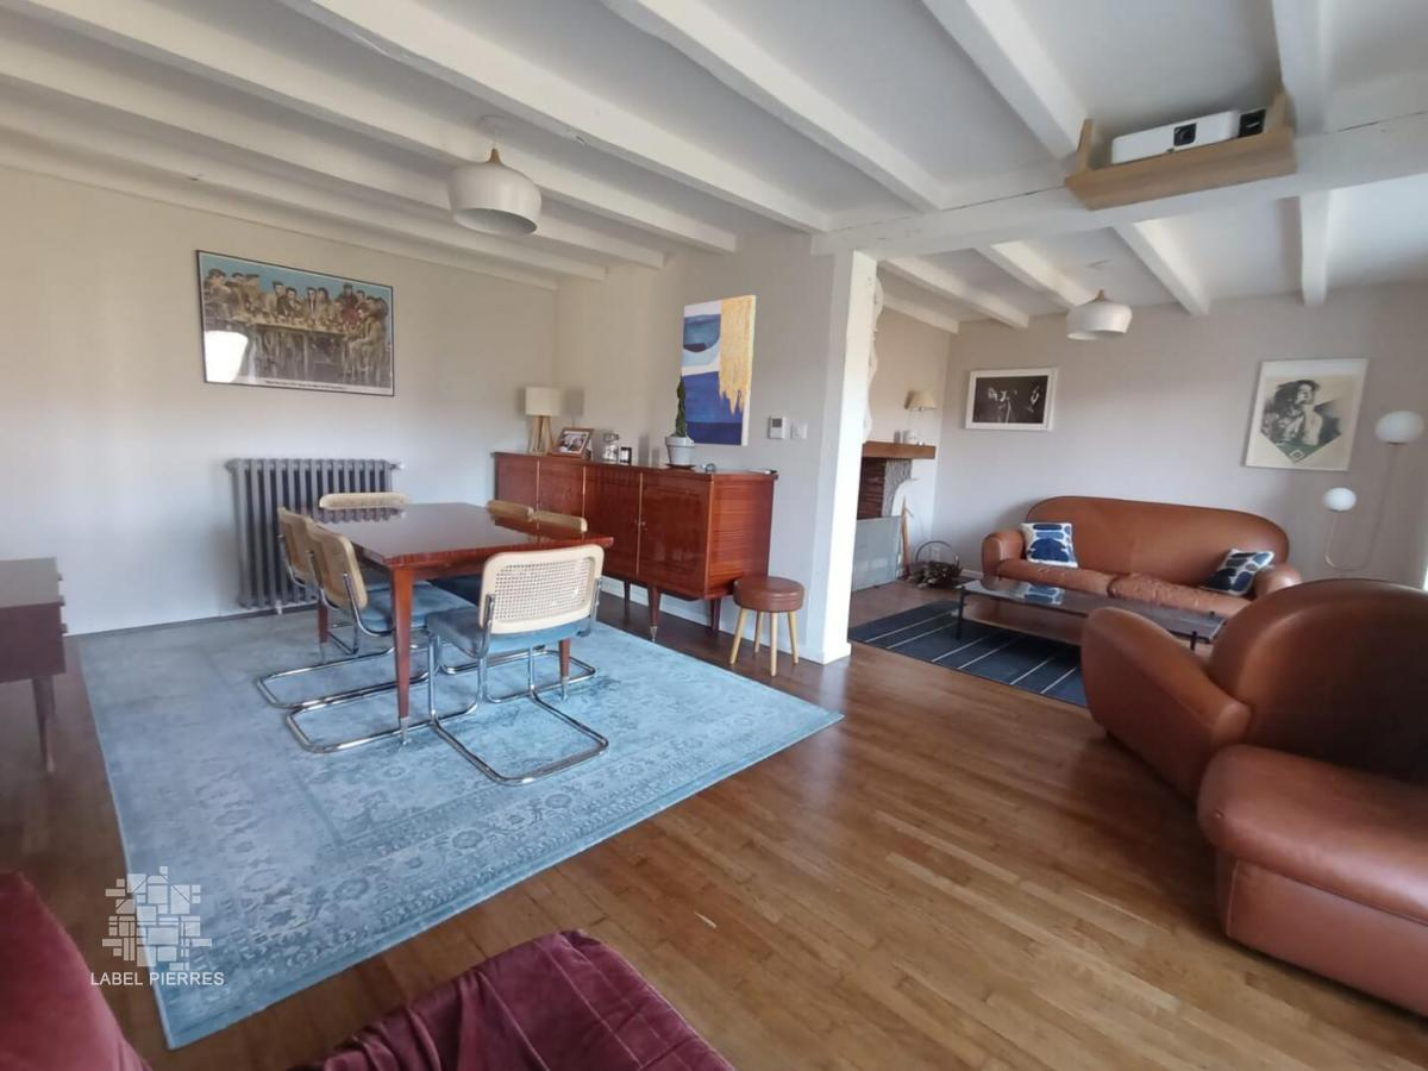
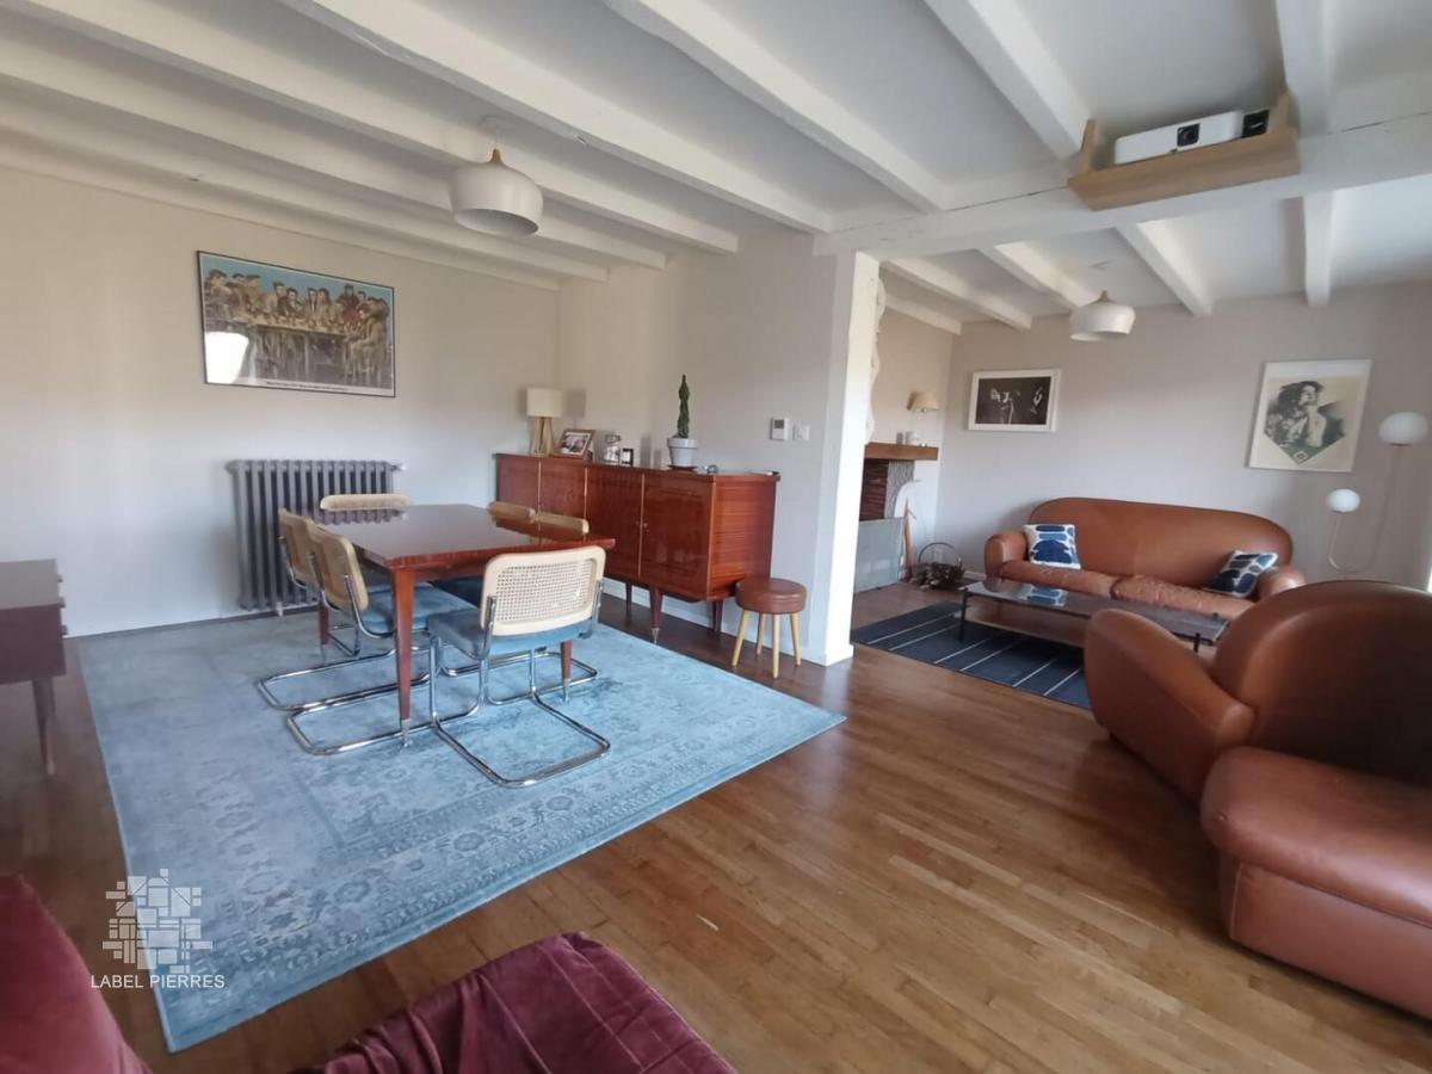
- wall art [681,294,757,447]
